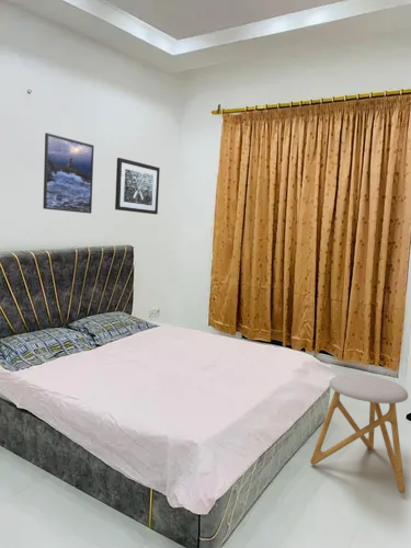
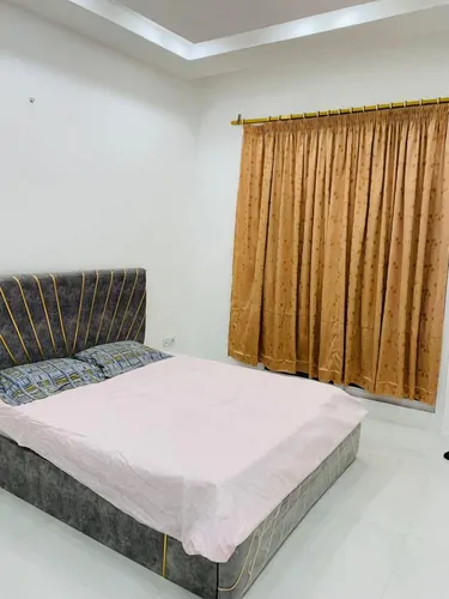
- stool [309,373,409,494]
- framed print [42,132,95,215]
- wall art [114,157,161,216]
